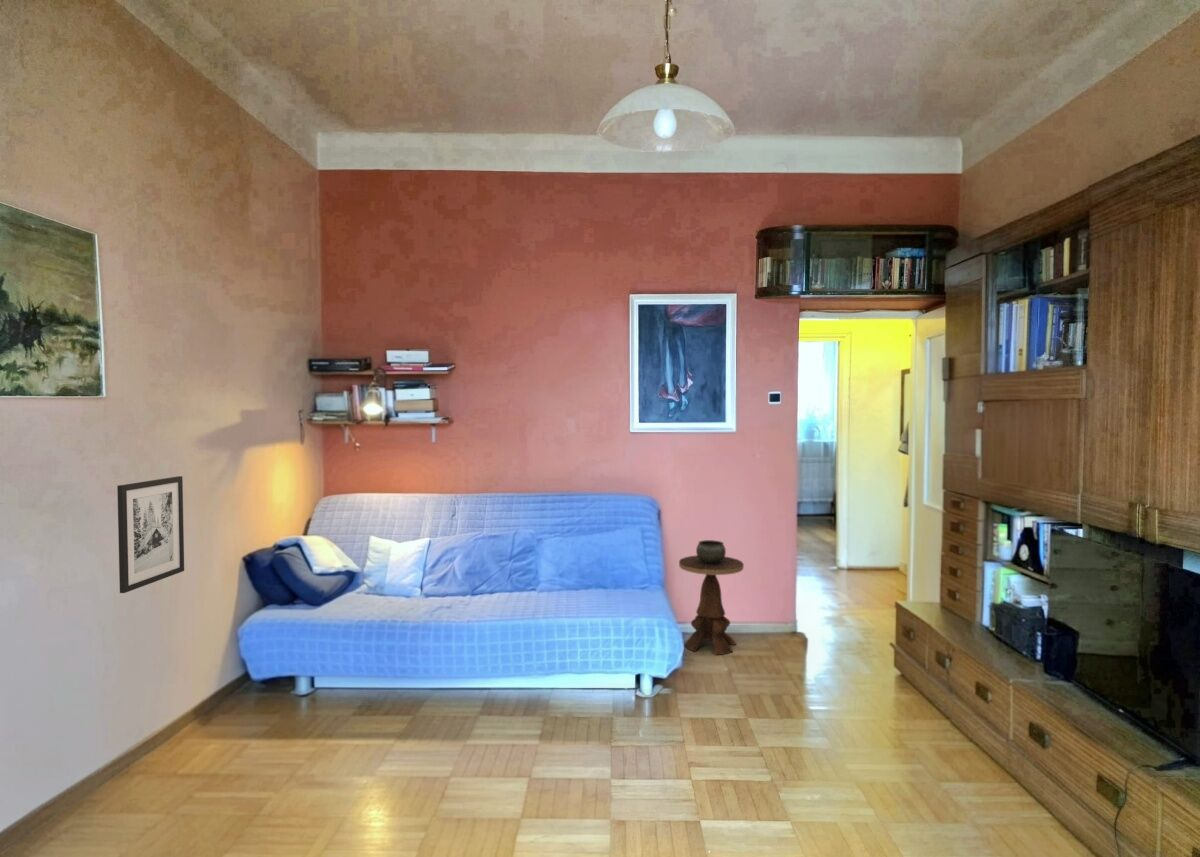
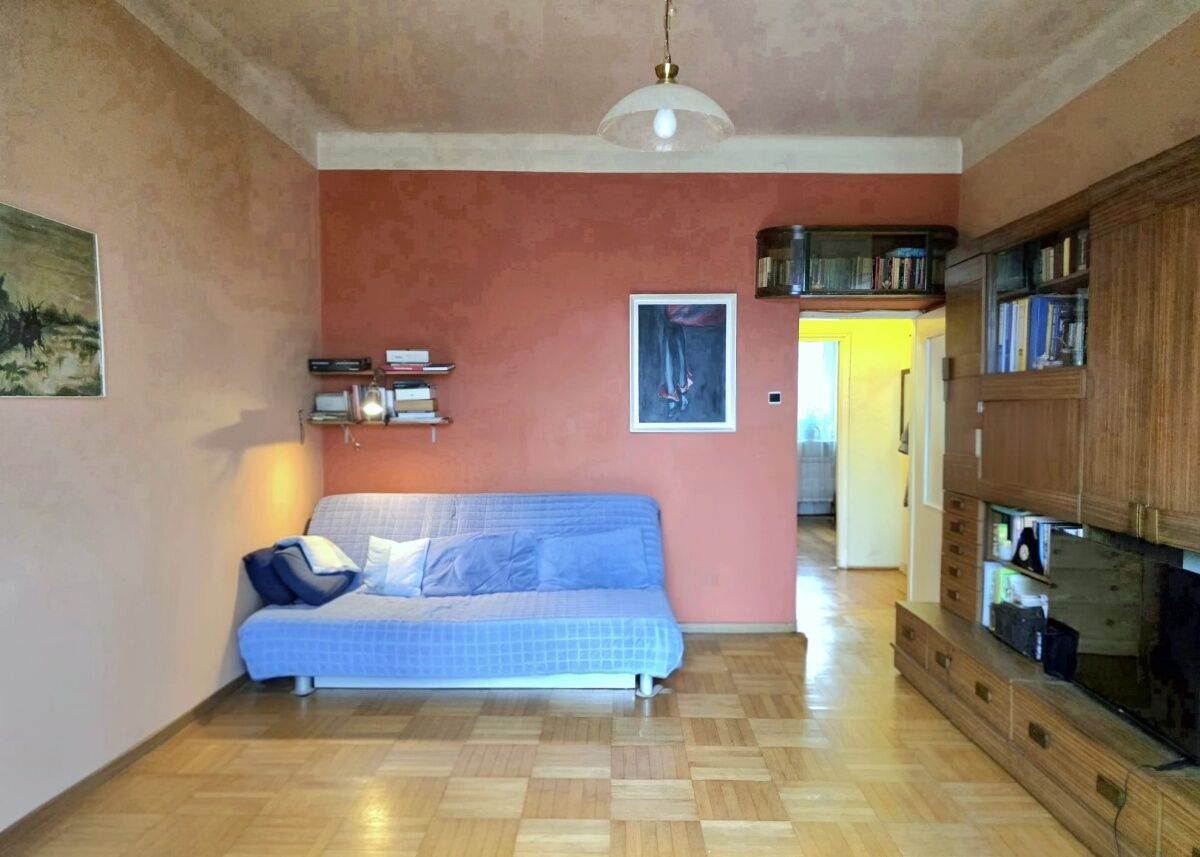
- wall art [116,475,185,594]
- side table [678,539,745,656]
